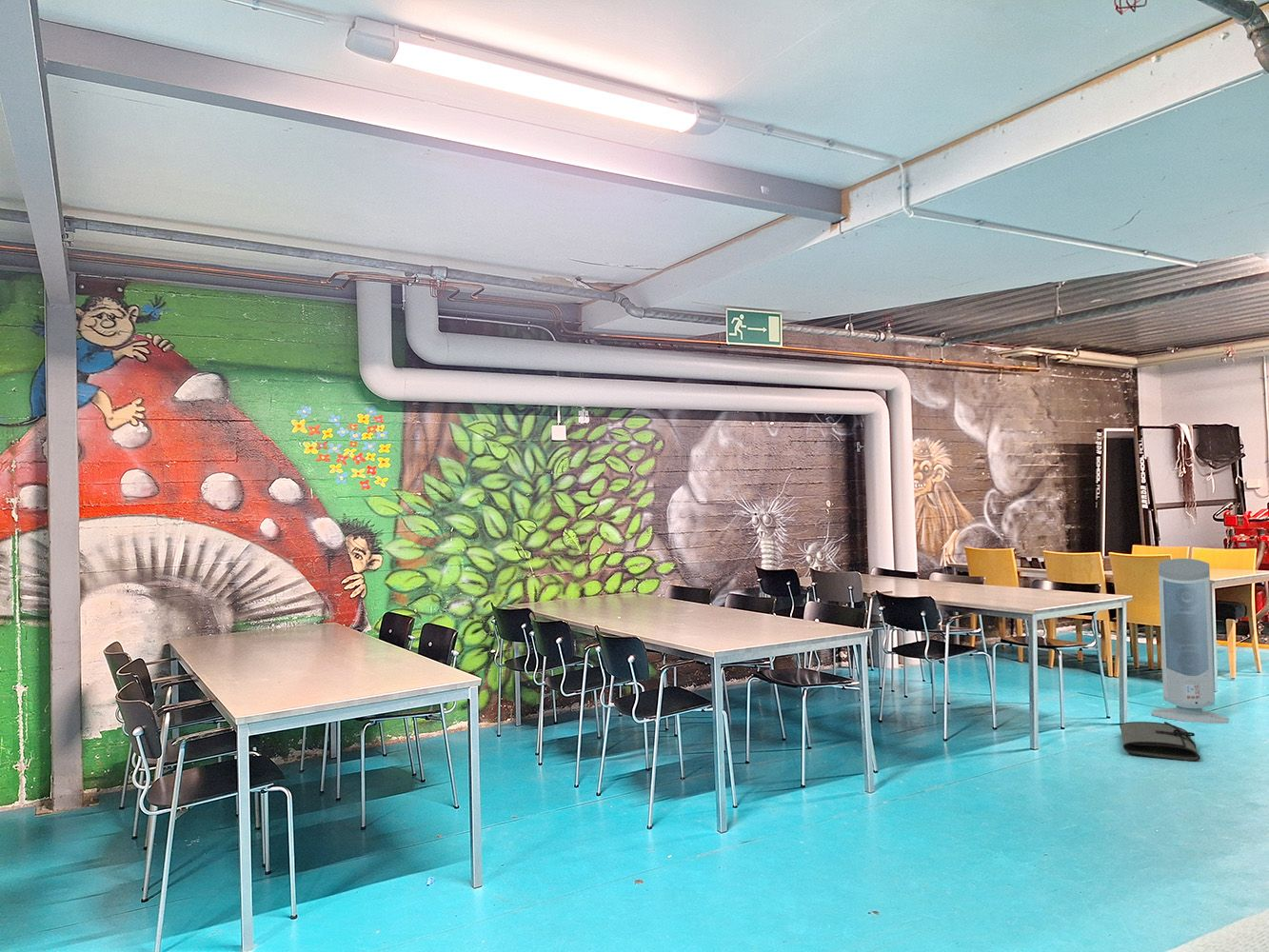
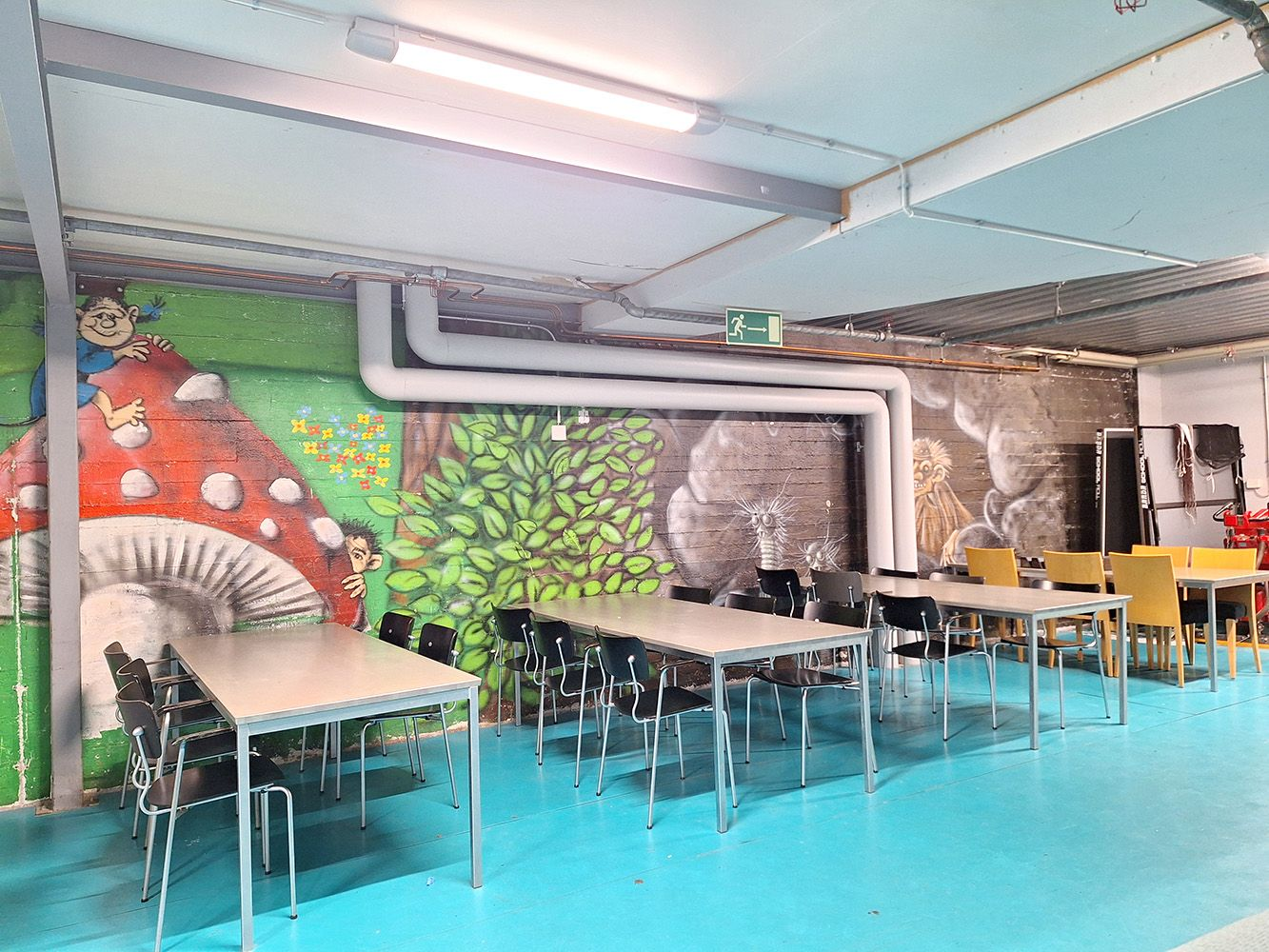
- tool roll [1119,721,1201,762]
- air purifier [1151,558,1229,724]
